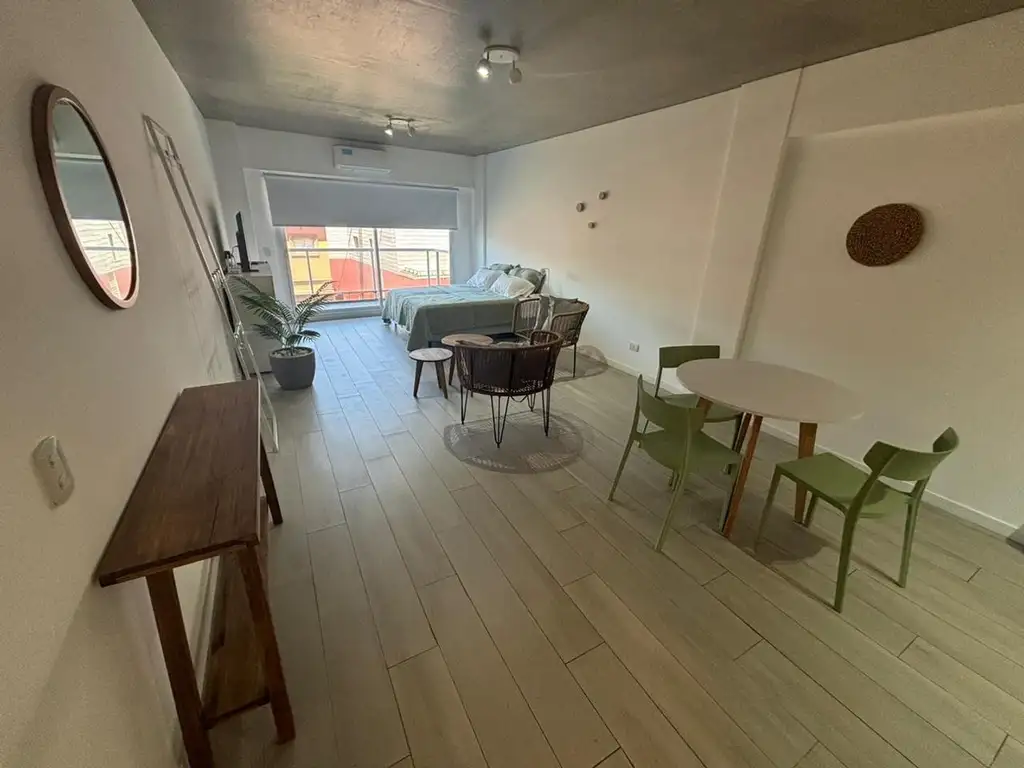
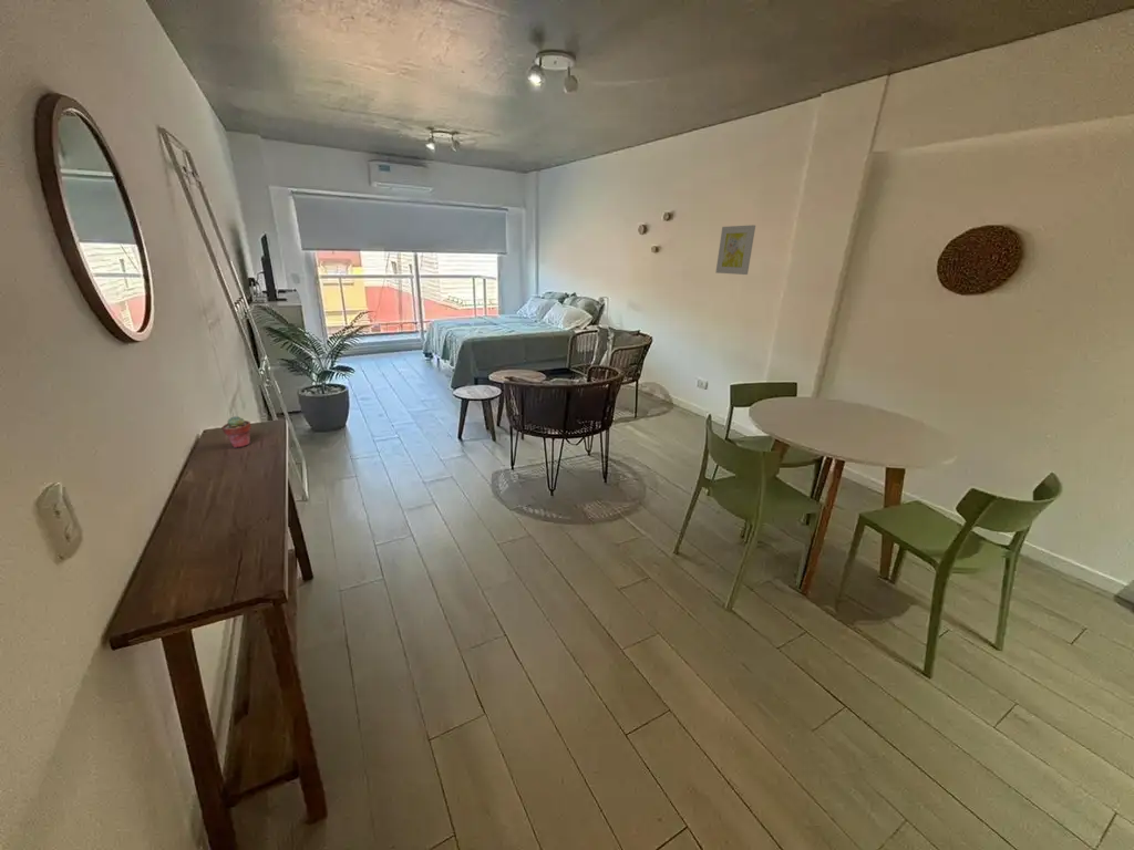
+ wall art [714,224,756,276]
+ potted succulent [221,415,252,449]
